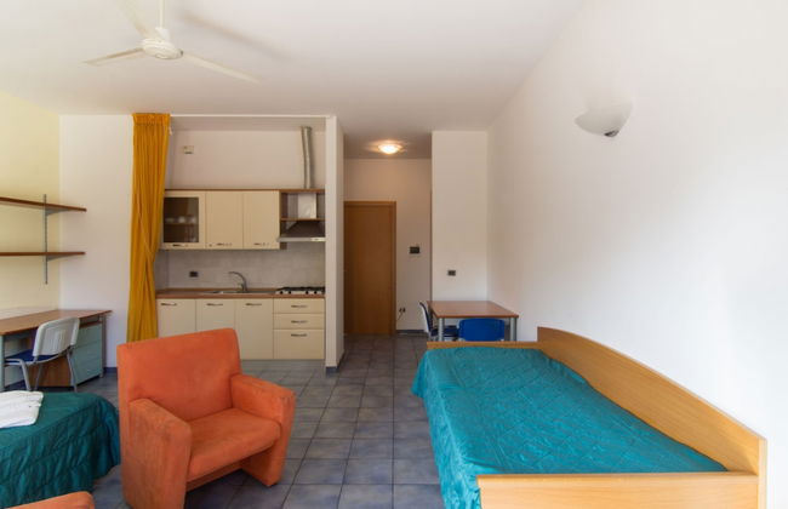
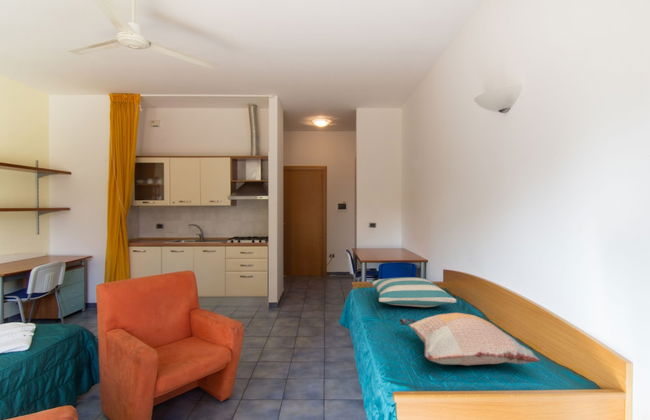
+ decorative pillow [398,312,541,366]
+ pillow [369,276,457,308]
